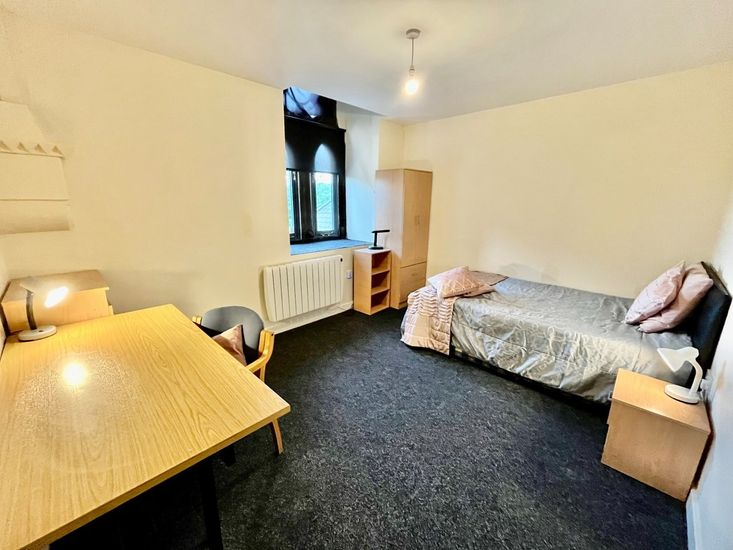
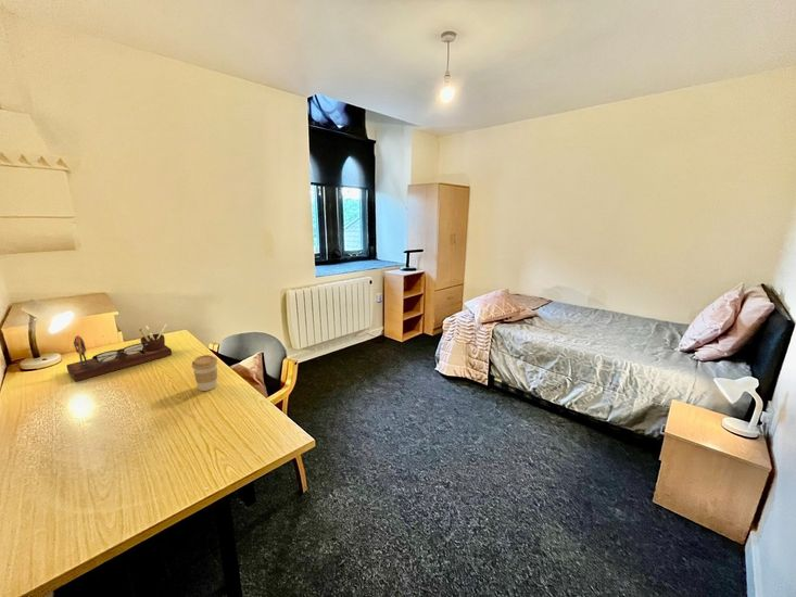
+ coffee cup [191,354,218,392]
+ desk organizer [65,323,173,382]
